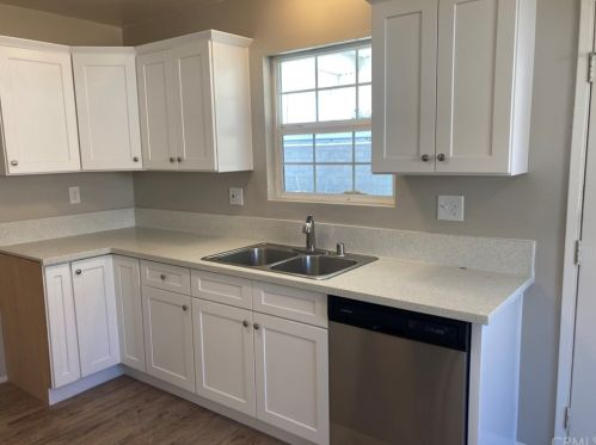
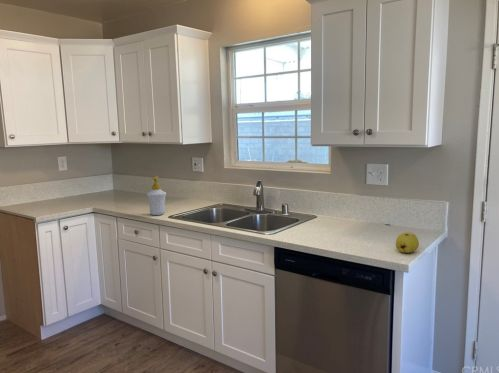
+ fruit [395,231,420,254]
+ soap bottle [145,175,167,216]
